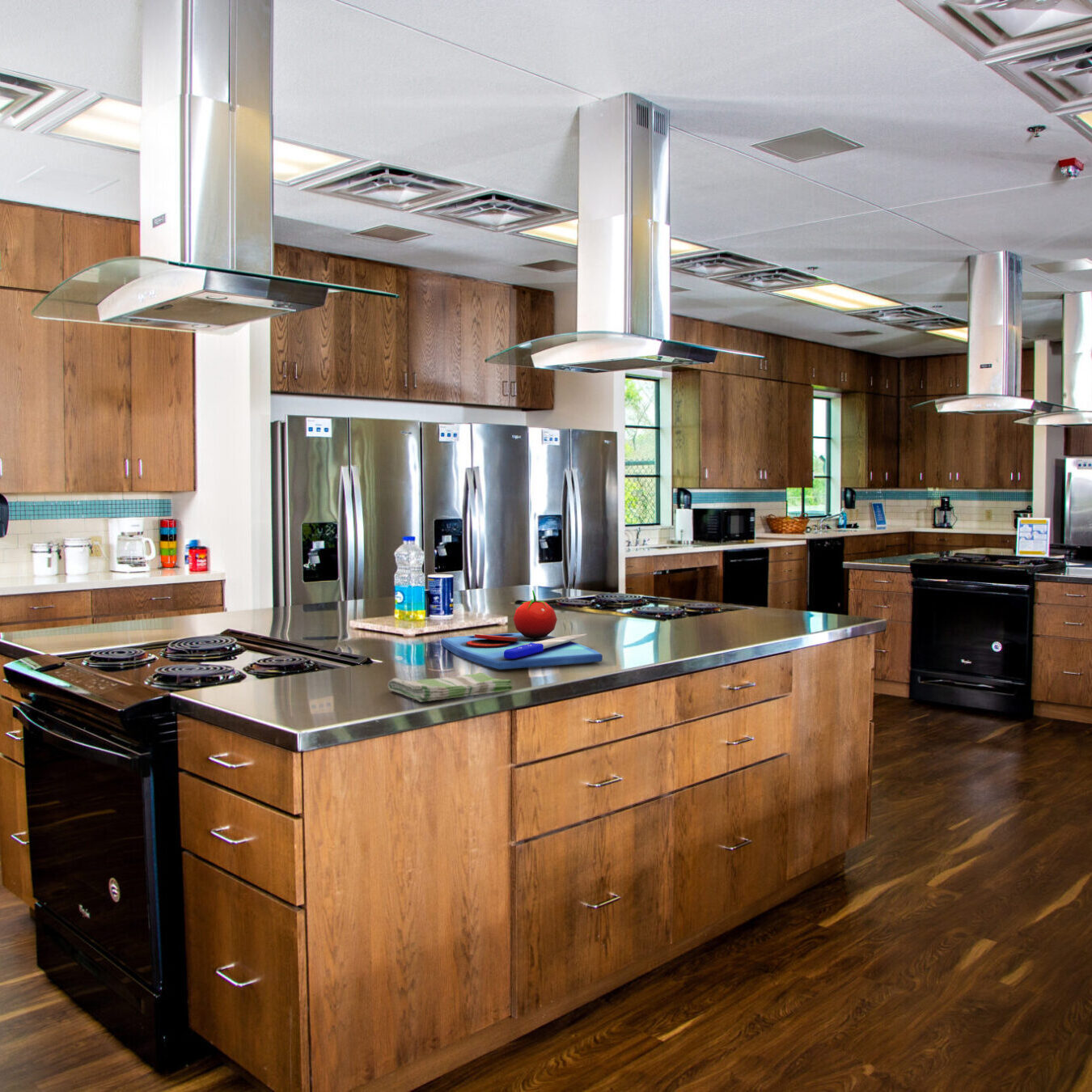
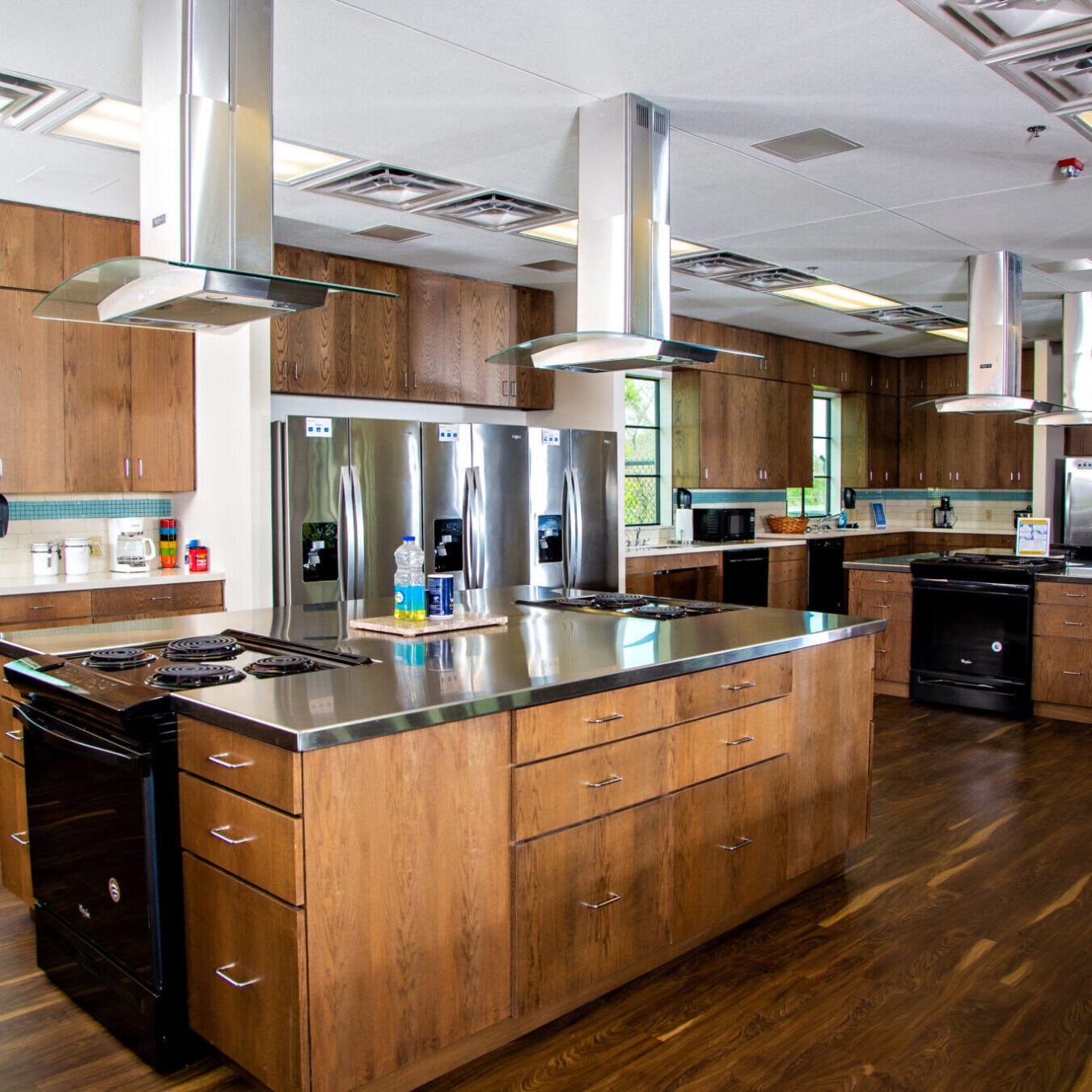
- dish towel [387,672,514,703]
- chopping board [440,590,603,671]
